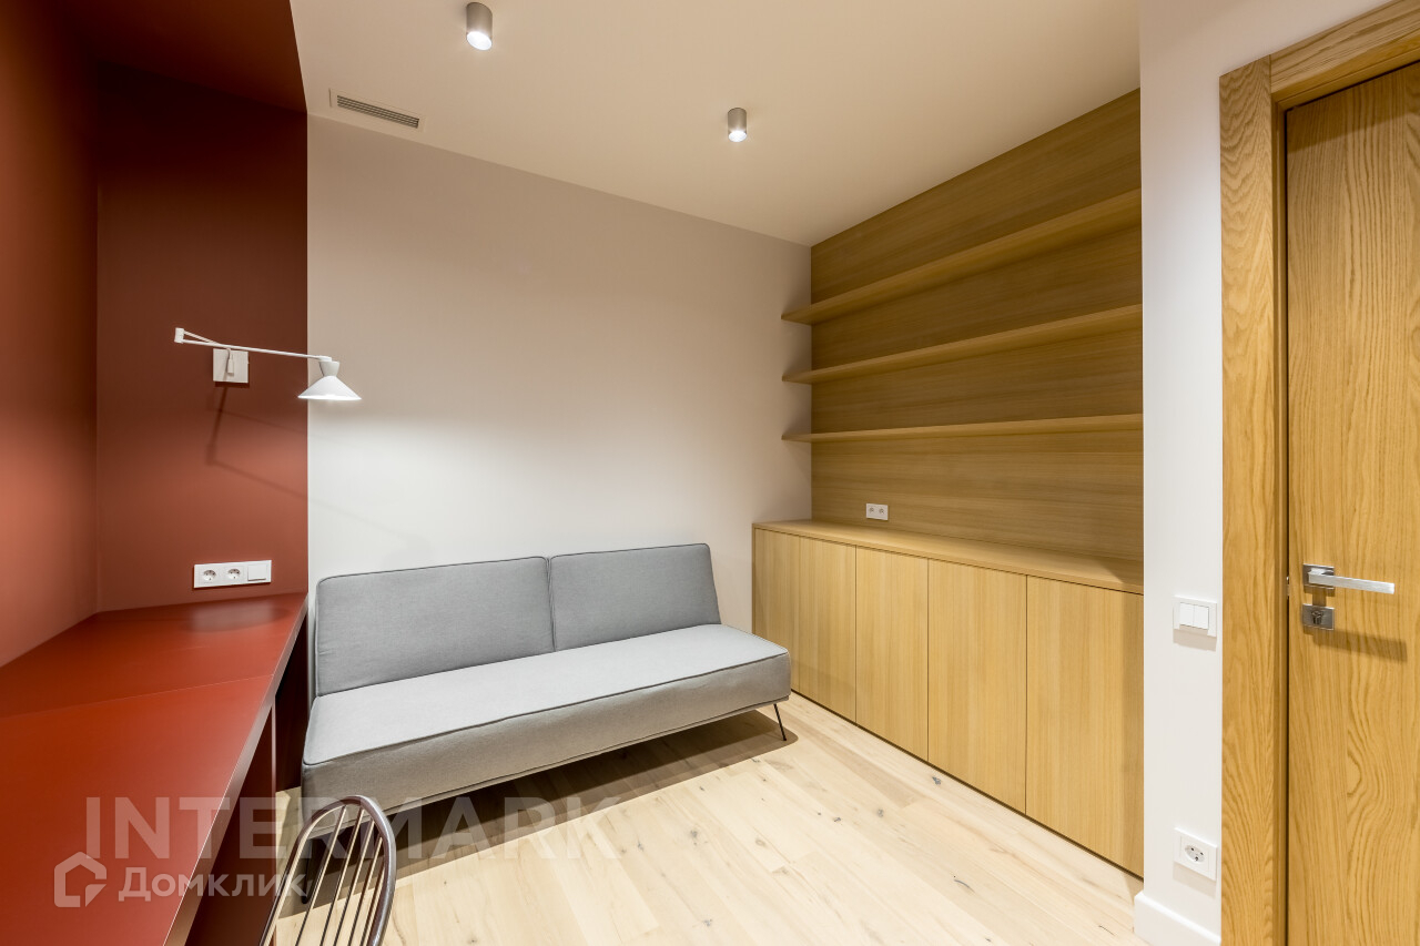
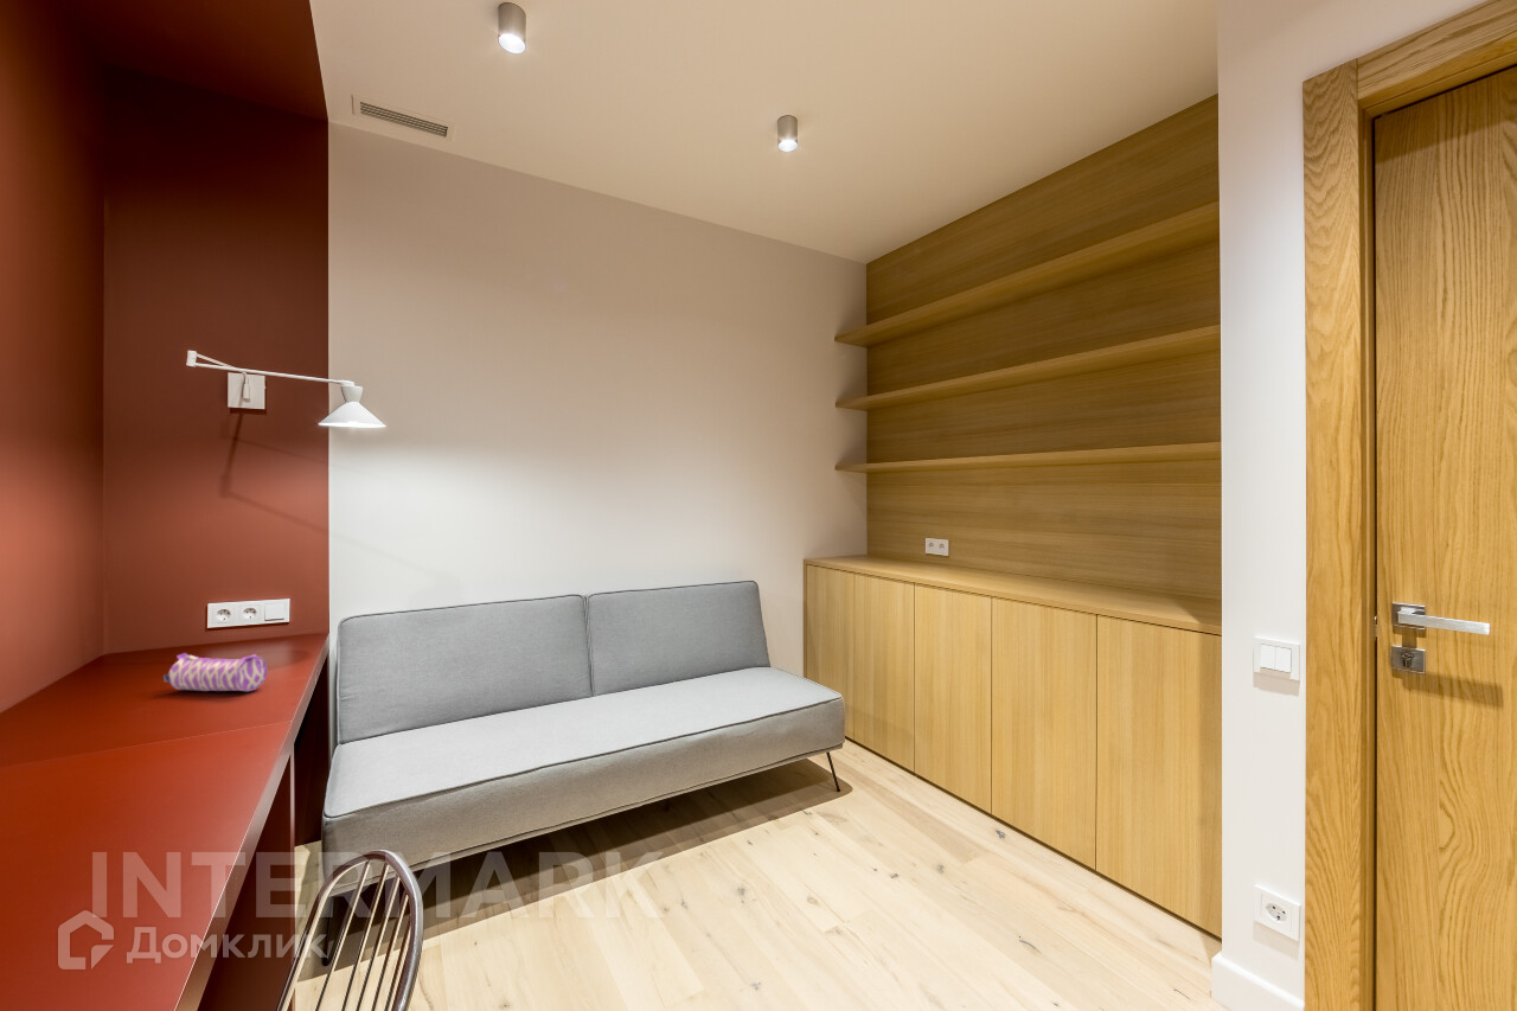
+ pencil case [162,652,268,692]
